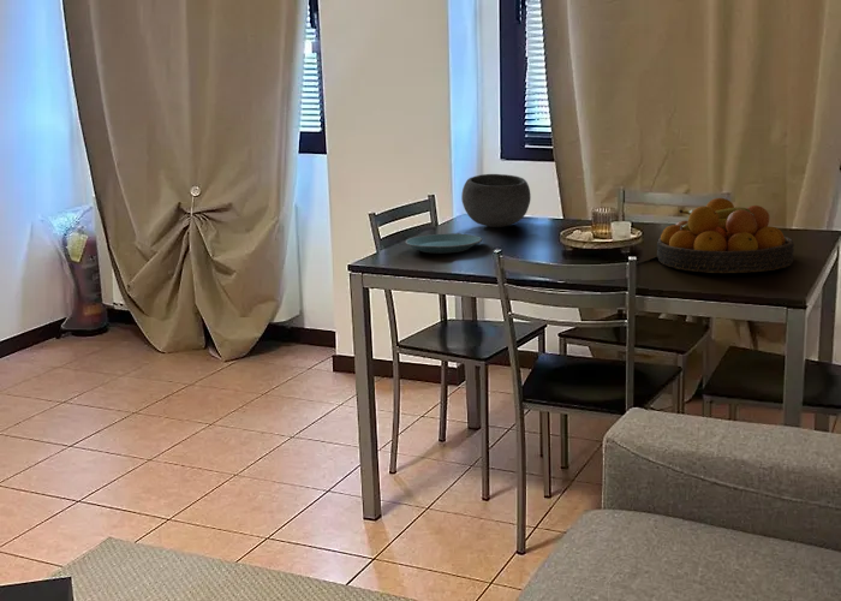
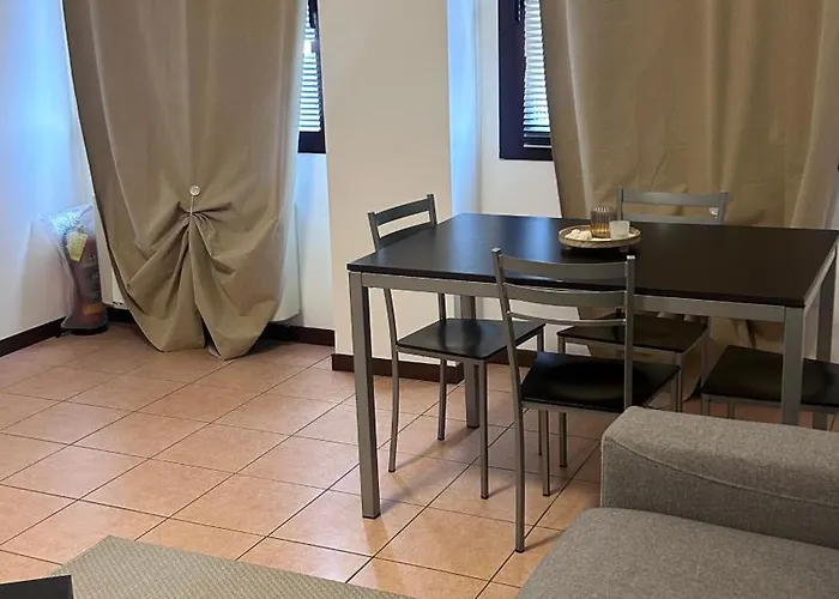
- fruit bowl [656,197,795,274]
- bowl [460,173,532,228]
- plate [405,232,483,254]
